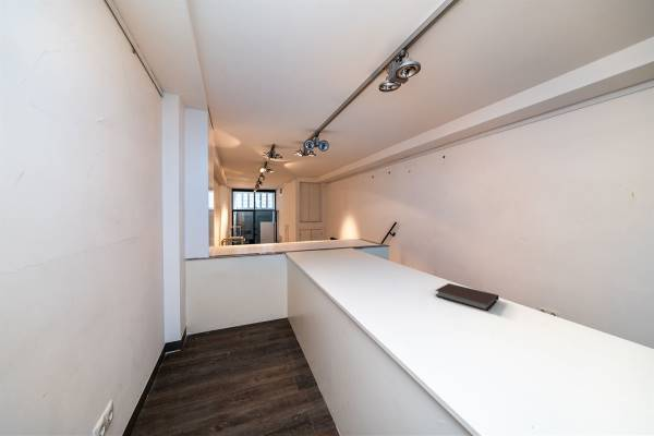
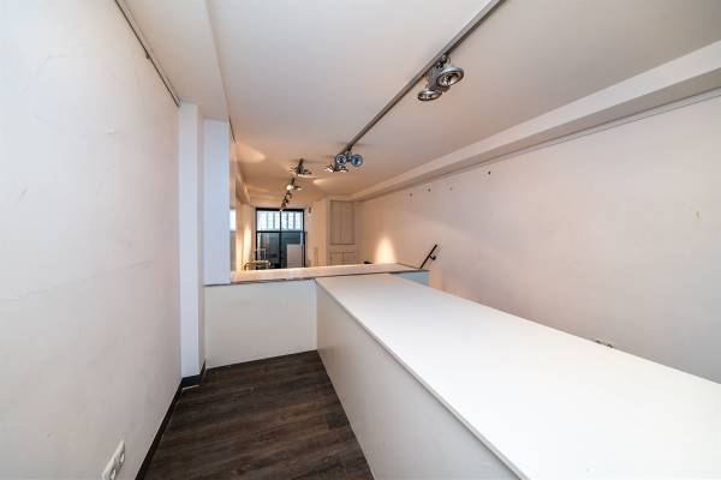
- notebook [434,282,499,312]
